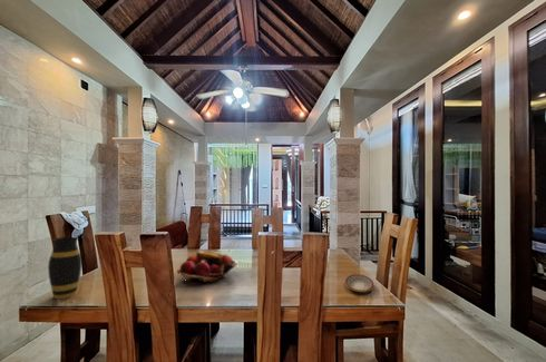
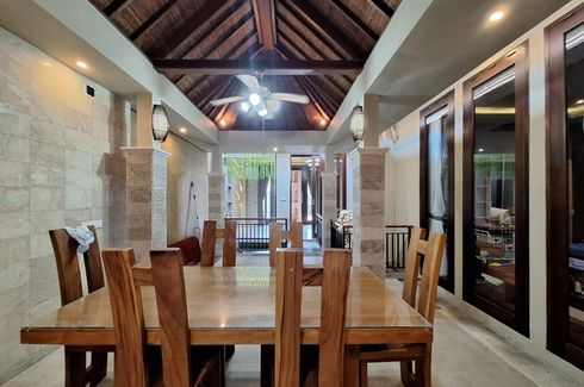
- plate [344,273,374,293]
- fruit basket [176,251,237,285]
- vase [47,236,82,300]
